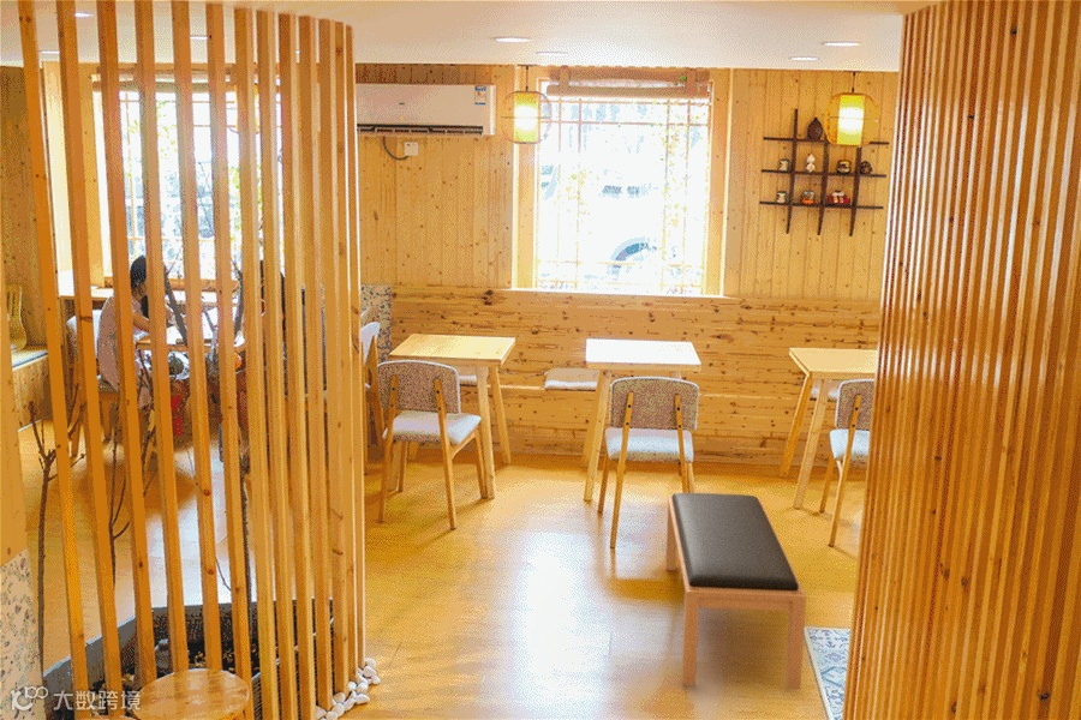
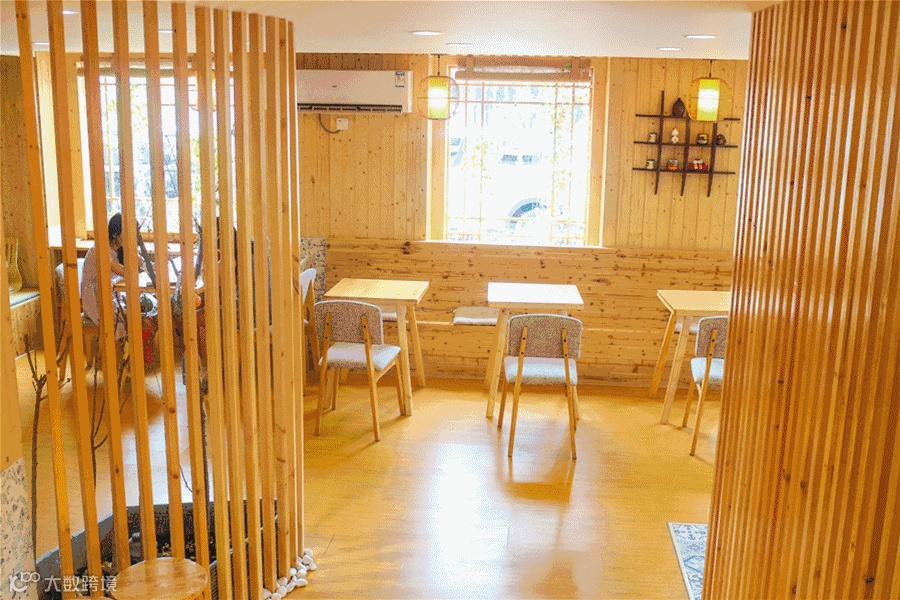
- bench [664,492,807,691]
